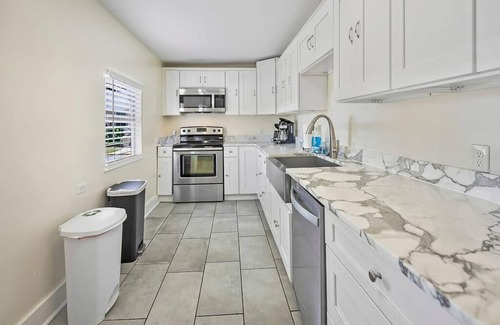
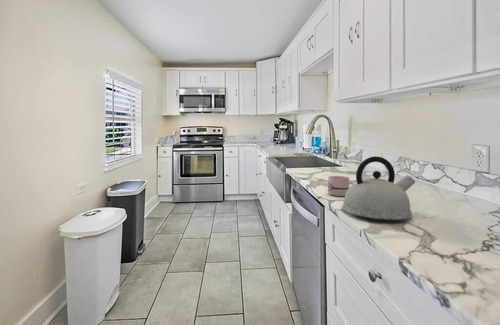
+ kettle [341,155,416,221]
+ mug [327,175,355,197]
